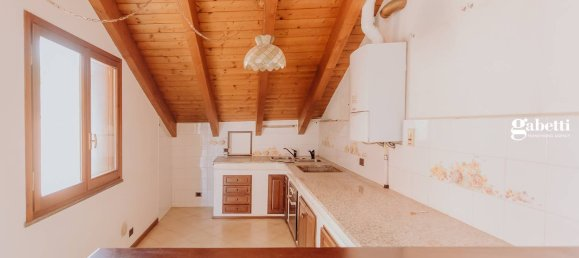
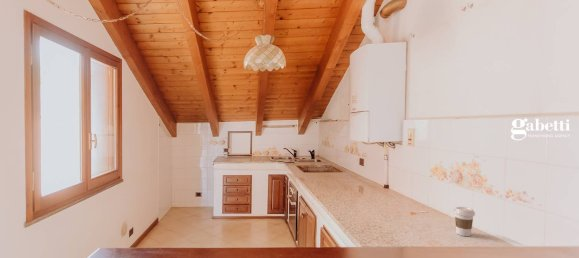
+ coffee cup [452,206,476,237]
